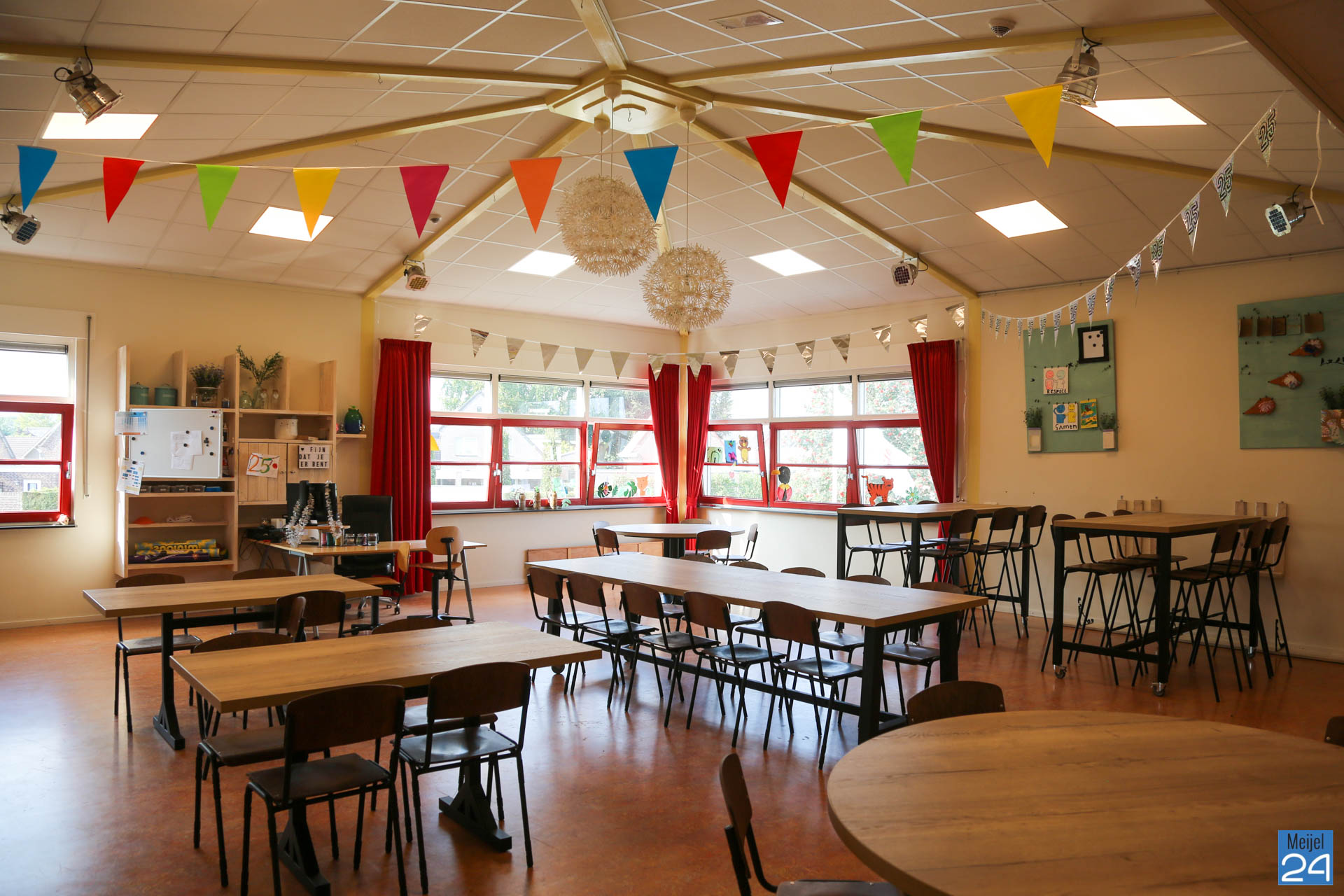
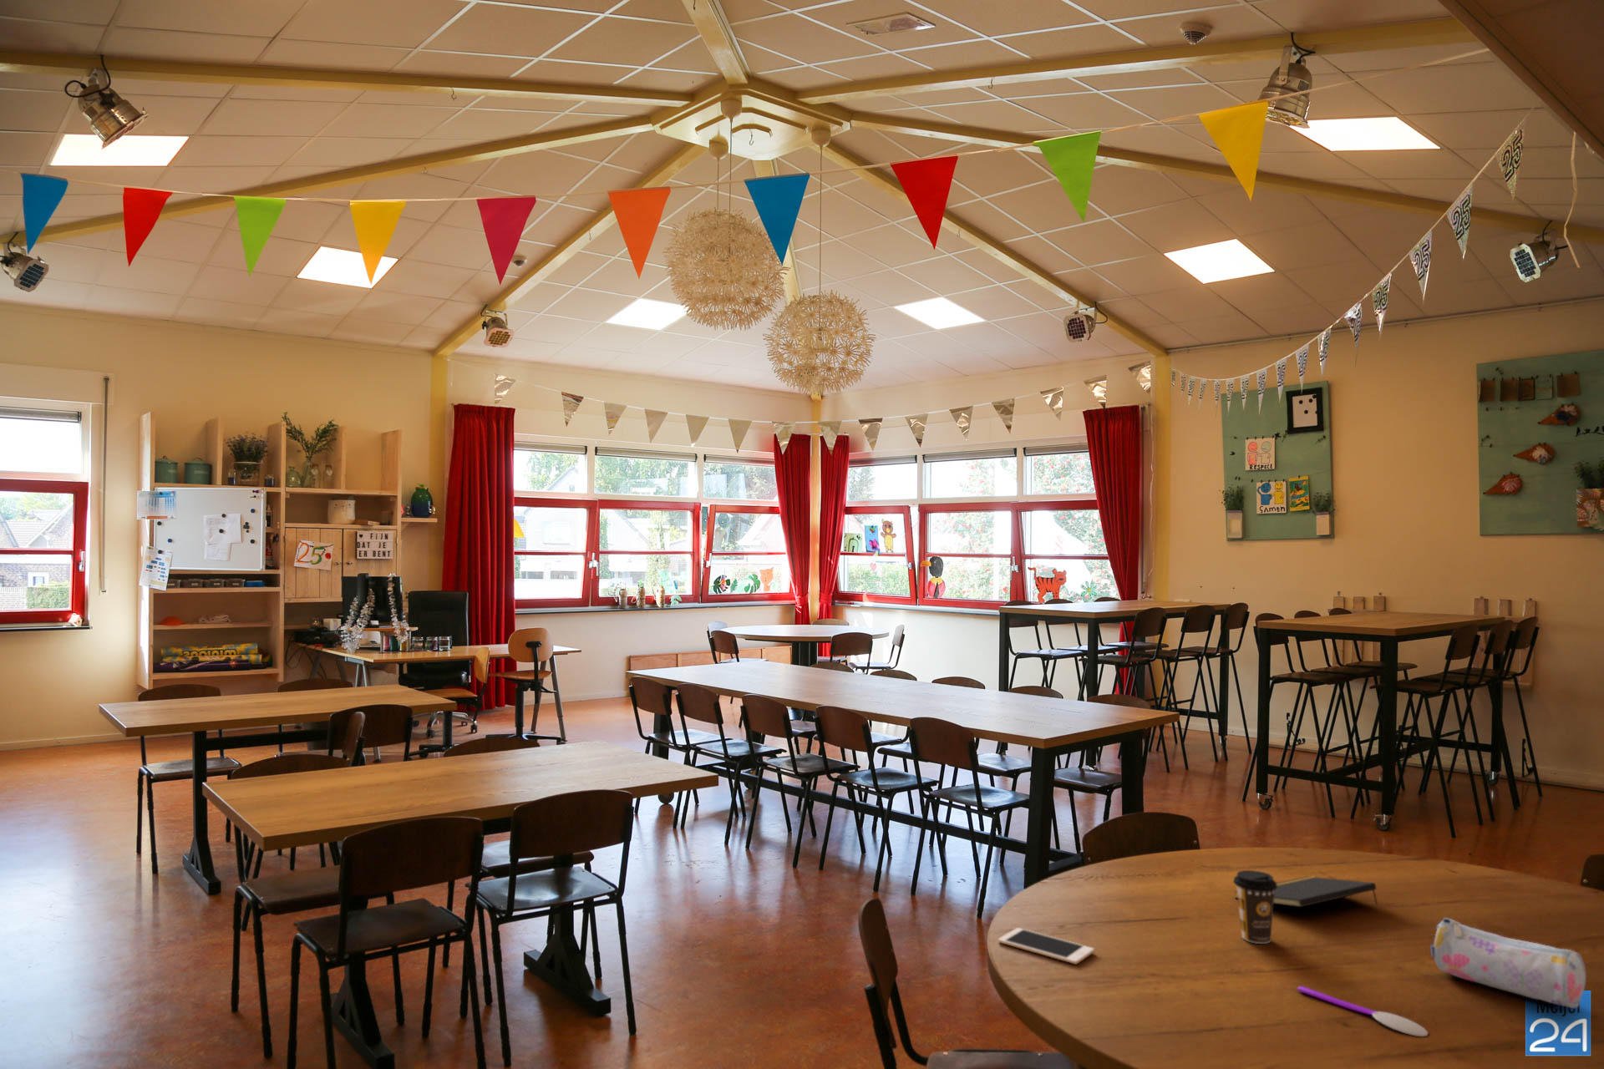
+ pencil case [1430,917,1586,1009]
+ coffee cup [1233,870,1277,945]
+ spoon [1296,985,1430,1037]
+ cell phone [998,927,1096,965]
+ notepad [1233,876,1378,908]
